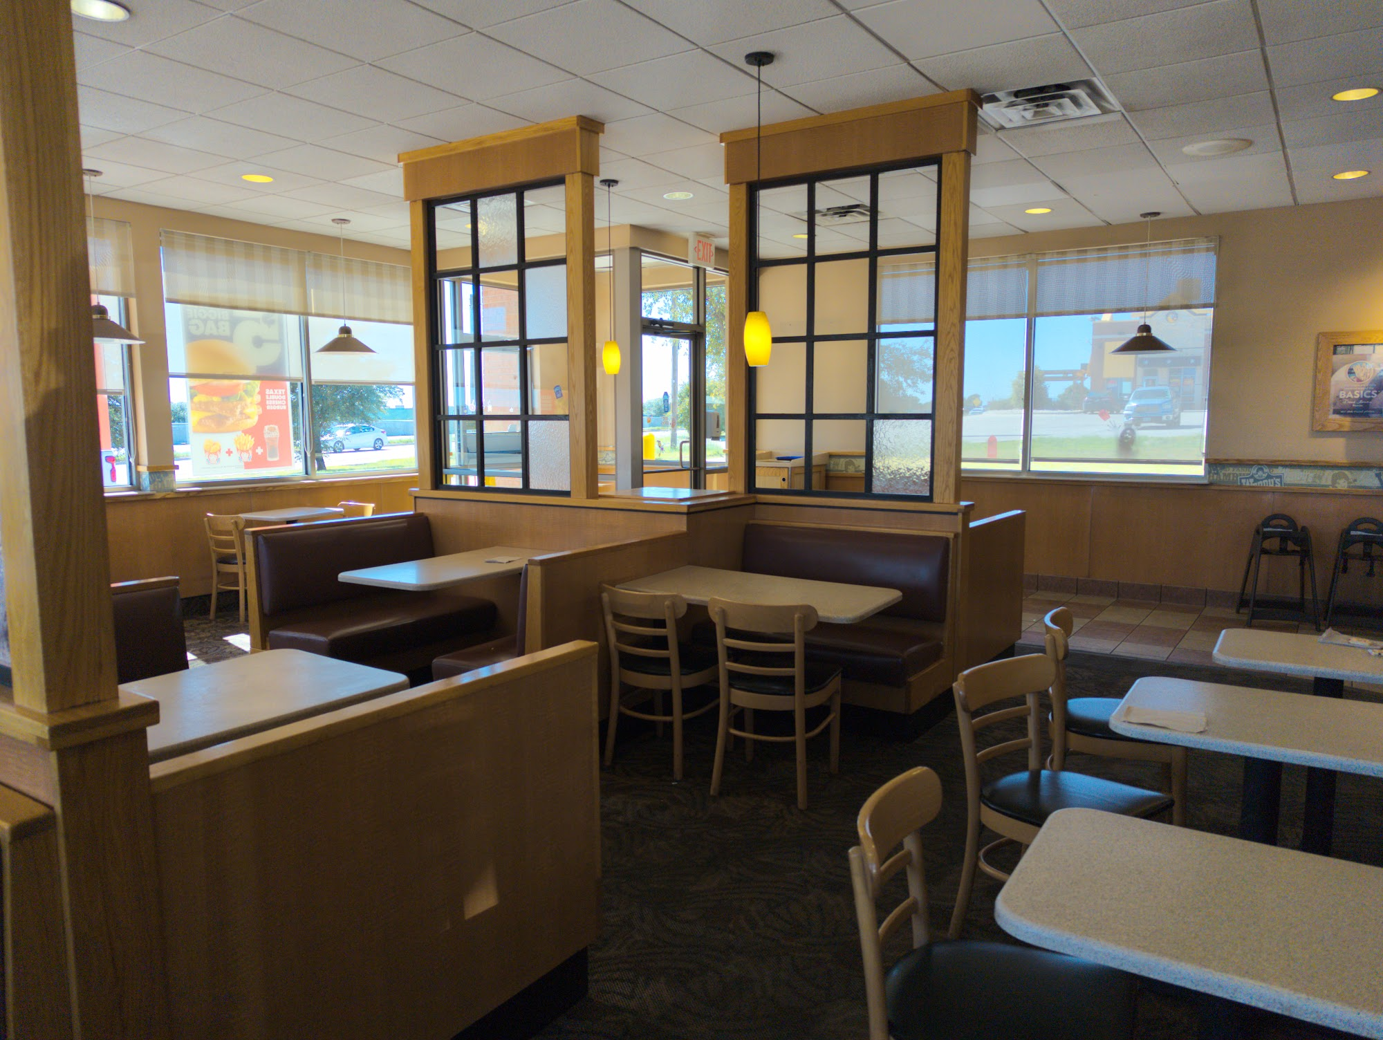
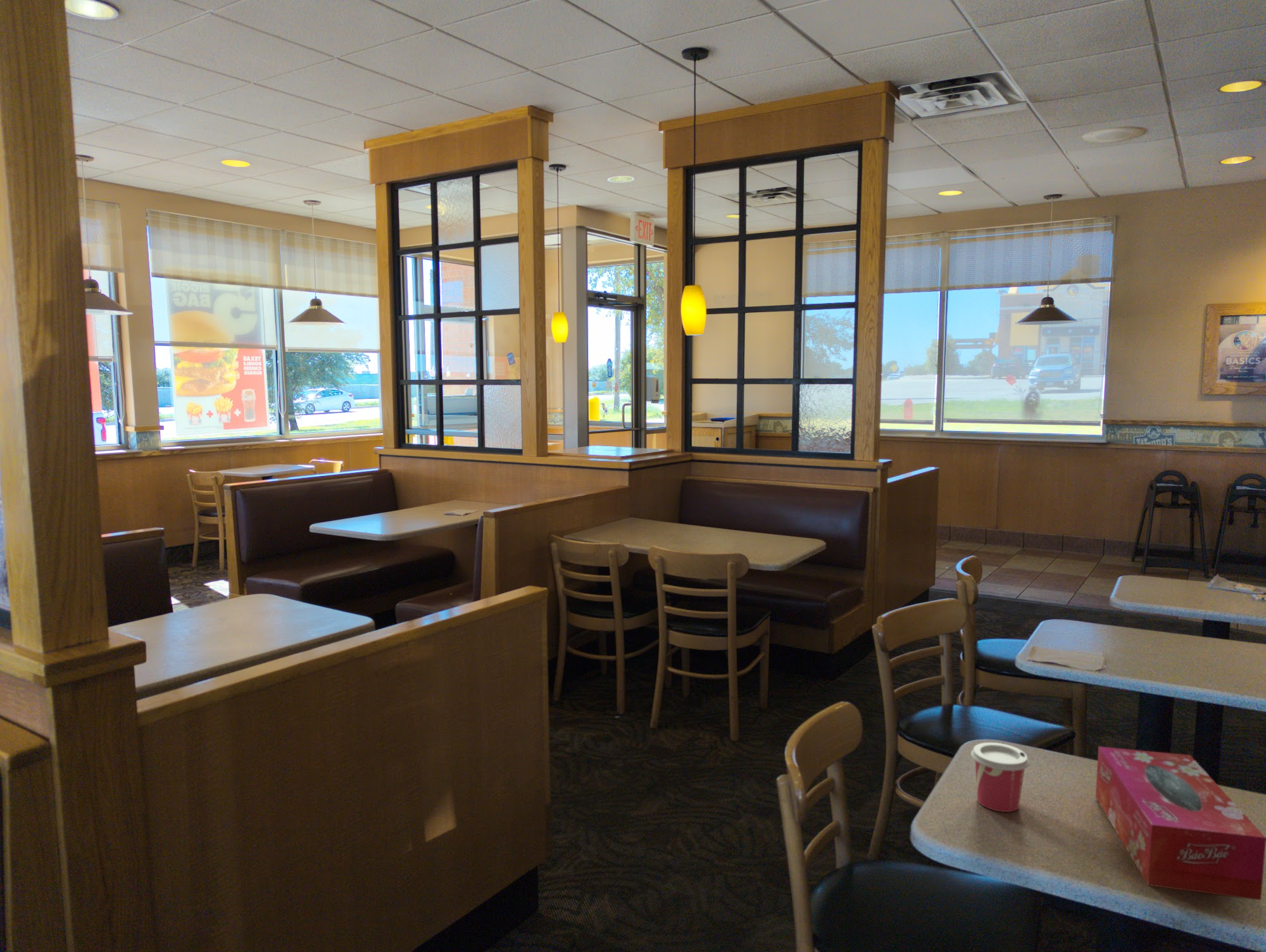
+ tissue box [1095,746,1266,901]
+ cup [970,742,1031,813]
